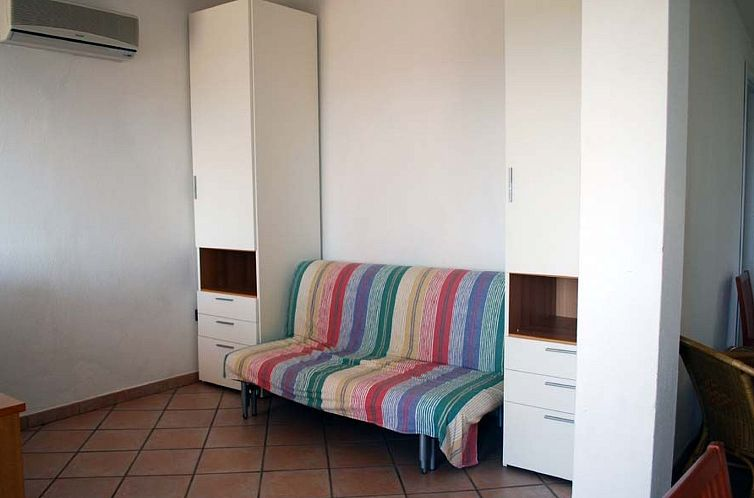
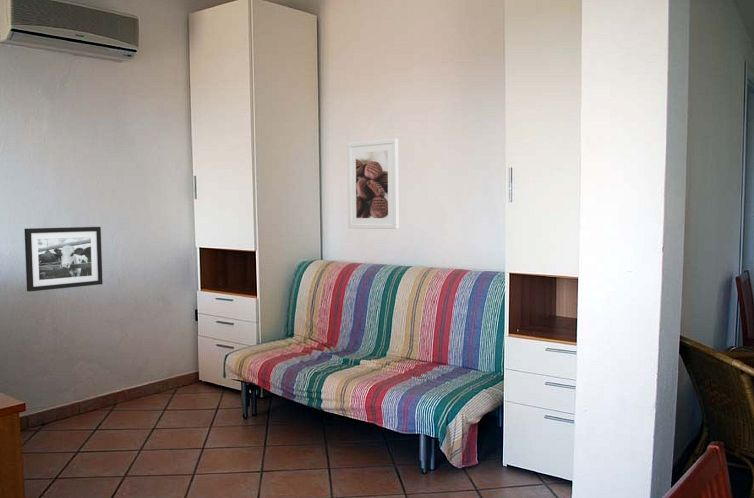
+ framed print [346,138,399,230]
+ picture frame [23,226,104,292]
